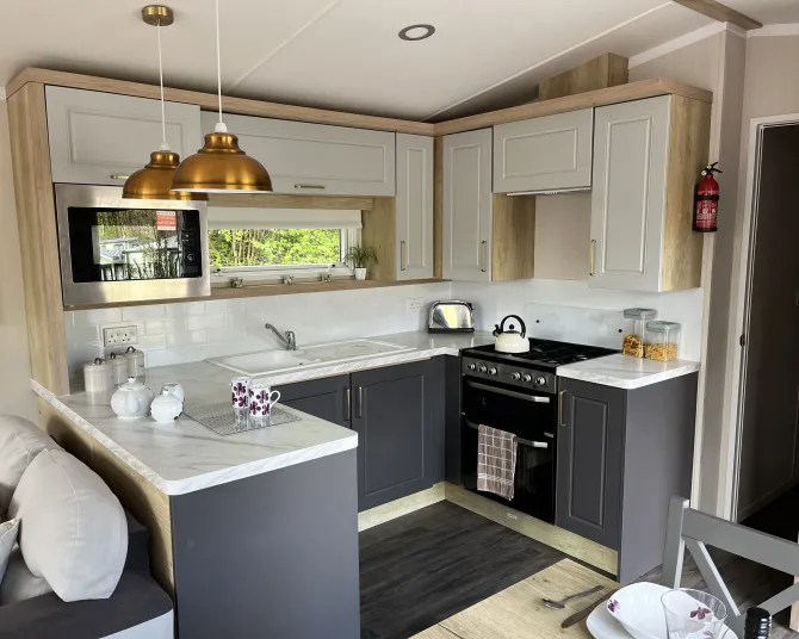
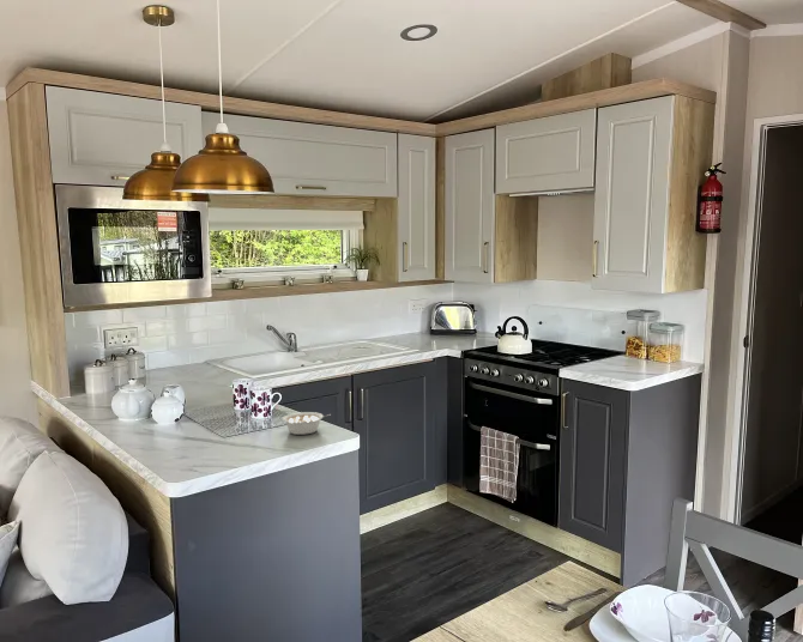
+ legume [282,411,331,436]
